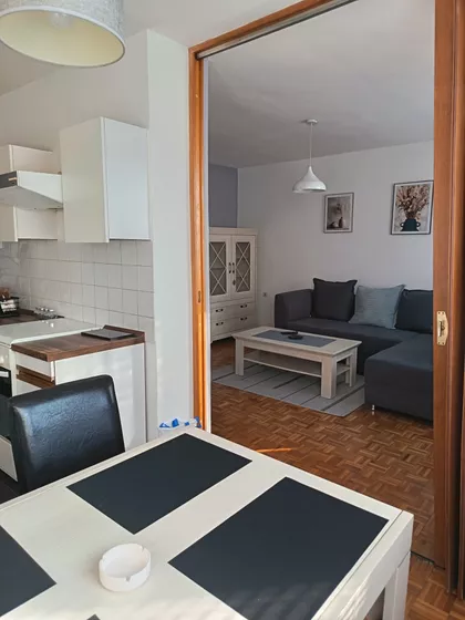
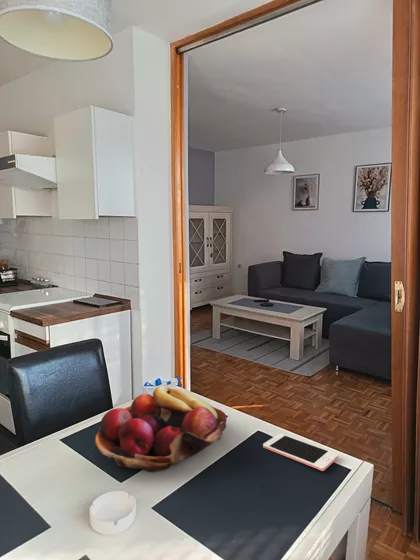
+ fruit basket [94,385,228,473]
+ cell phone [262,433,339,472]
